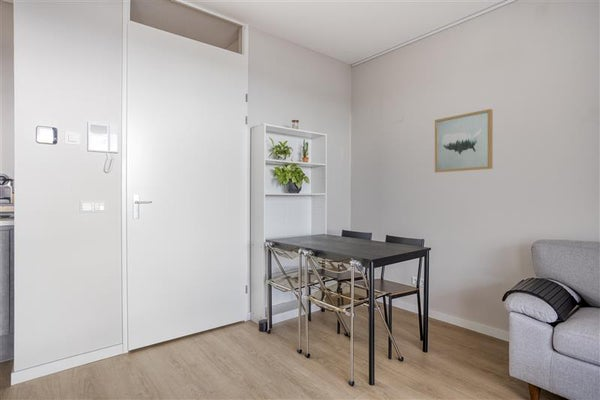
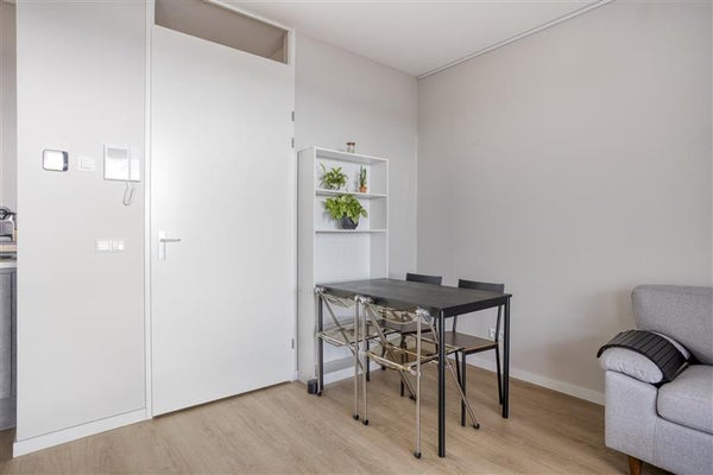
- wall art [434,108,494,174]
